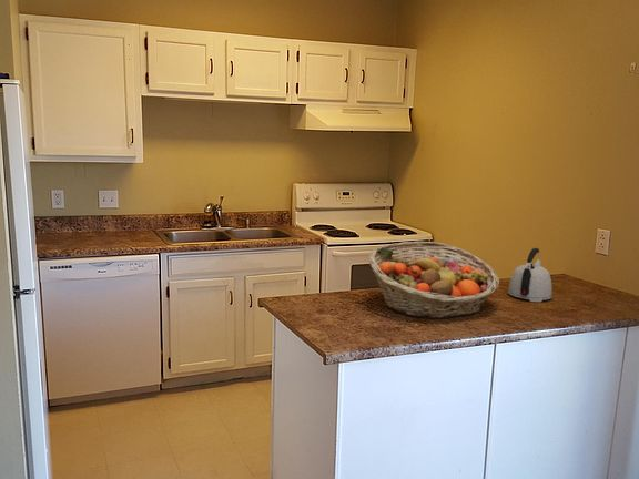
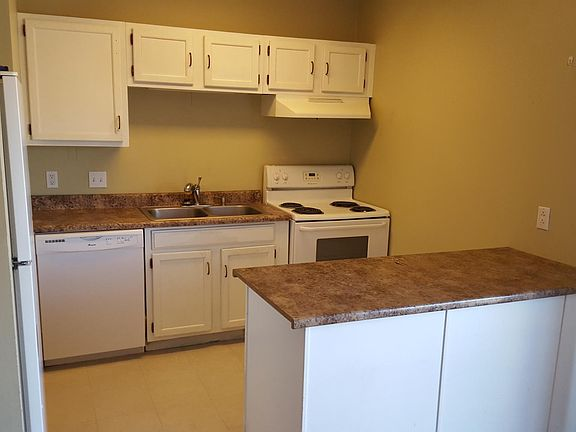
- kettle [507,247,554,303]
- fruit basket [367,241,500,319]
